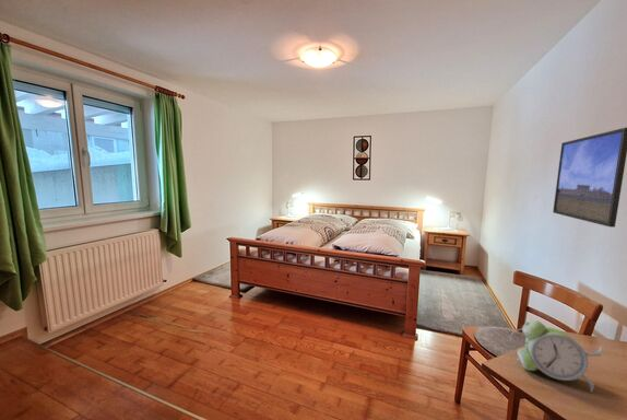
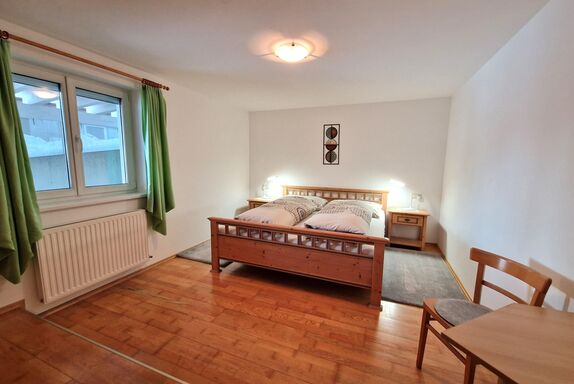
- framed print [552,127,627,229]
- alarm clock [509,319,603,394]
